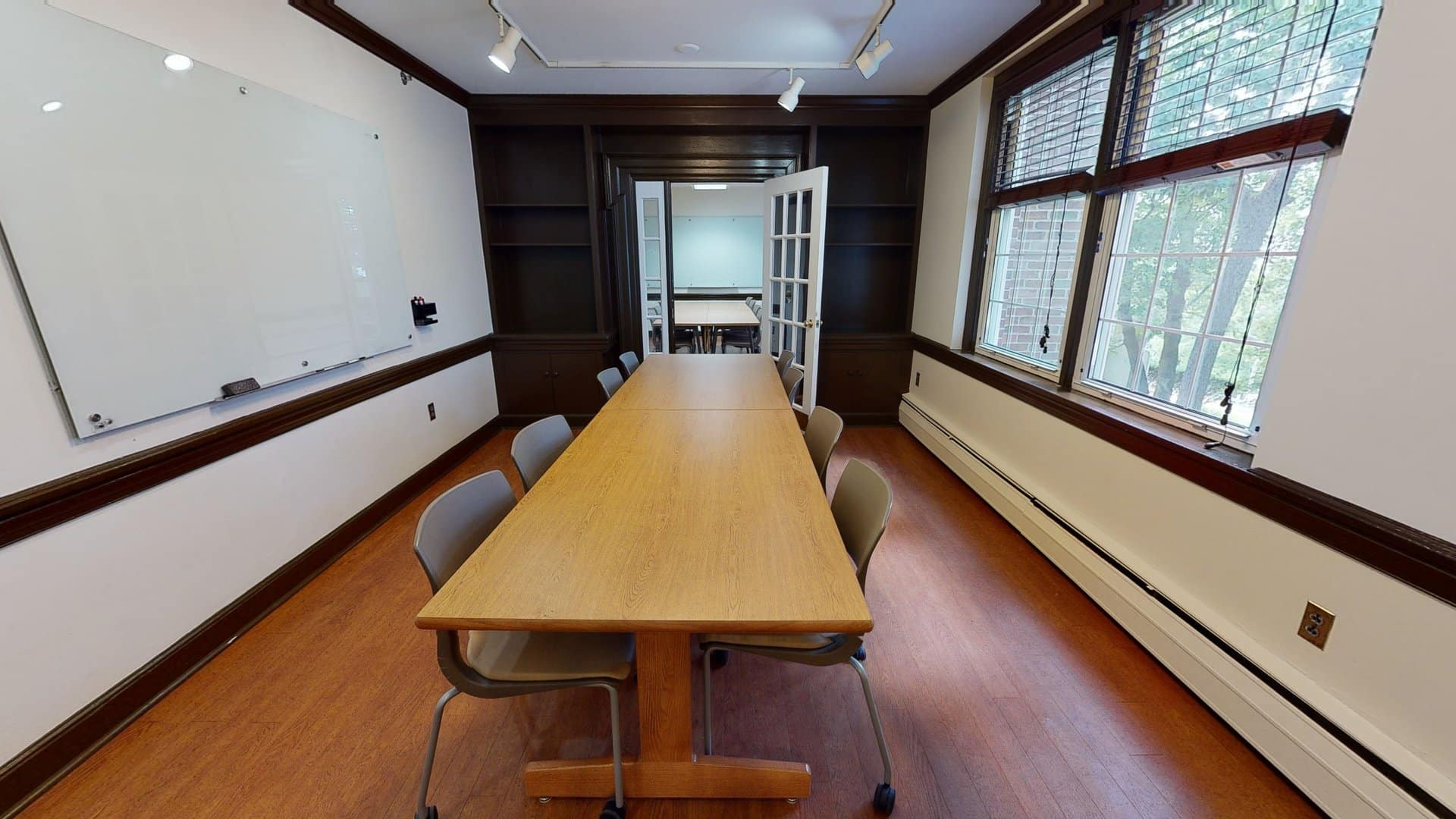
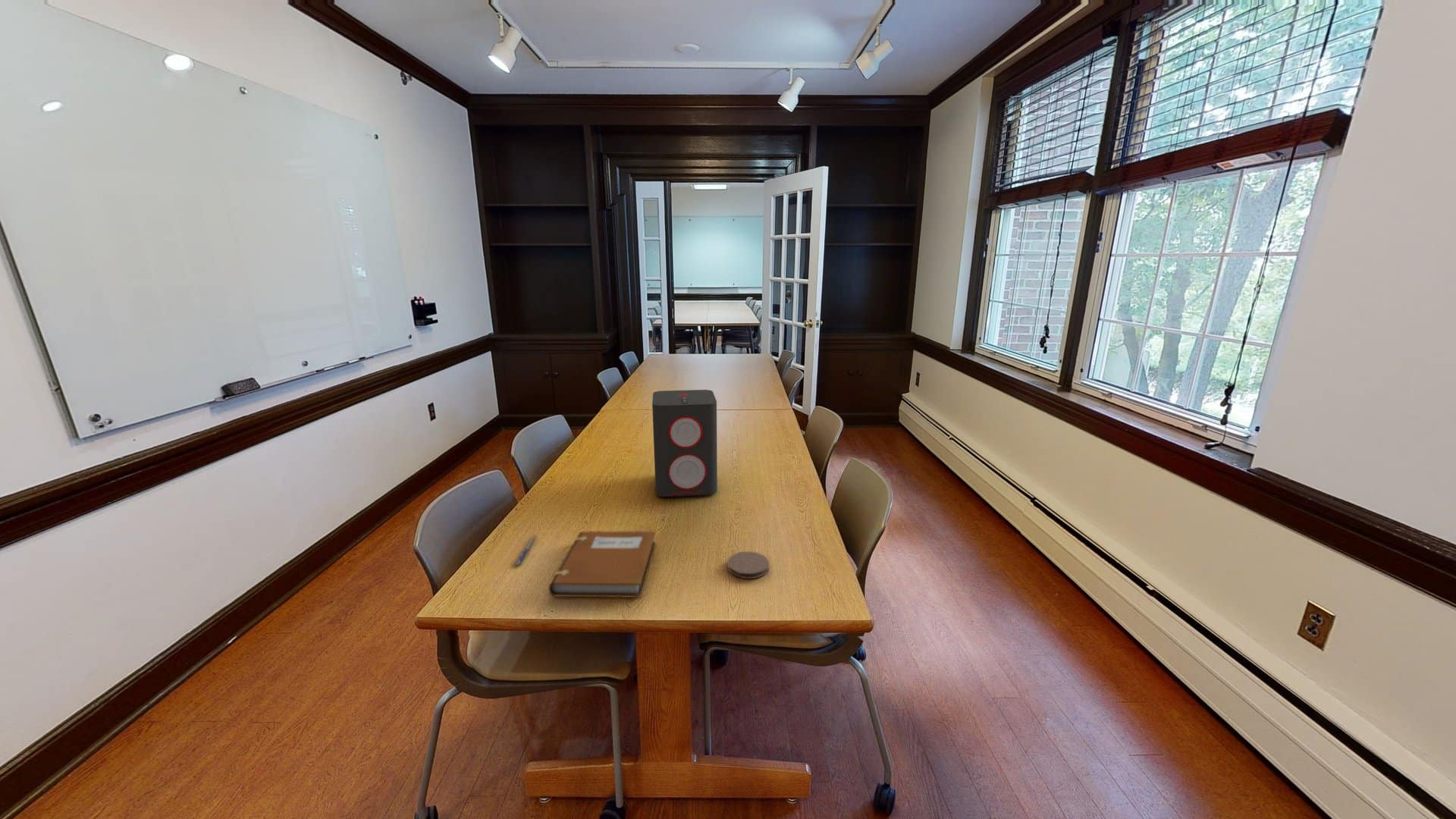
+ coaster [726,551,770,579]
+ speaker [651,389,718,497]
+ pen [513,534,538,566]
+ notebook [548,531,657,598]
